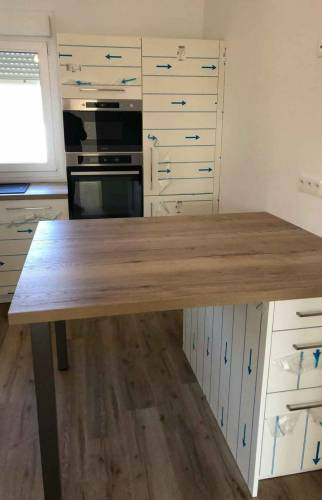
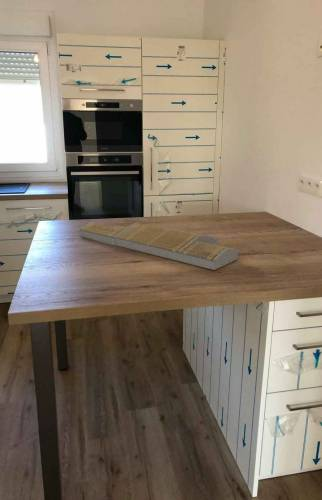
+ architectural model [79,220,239,271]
